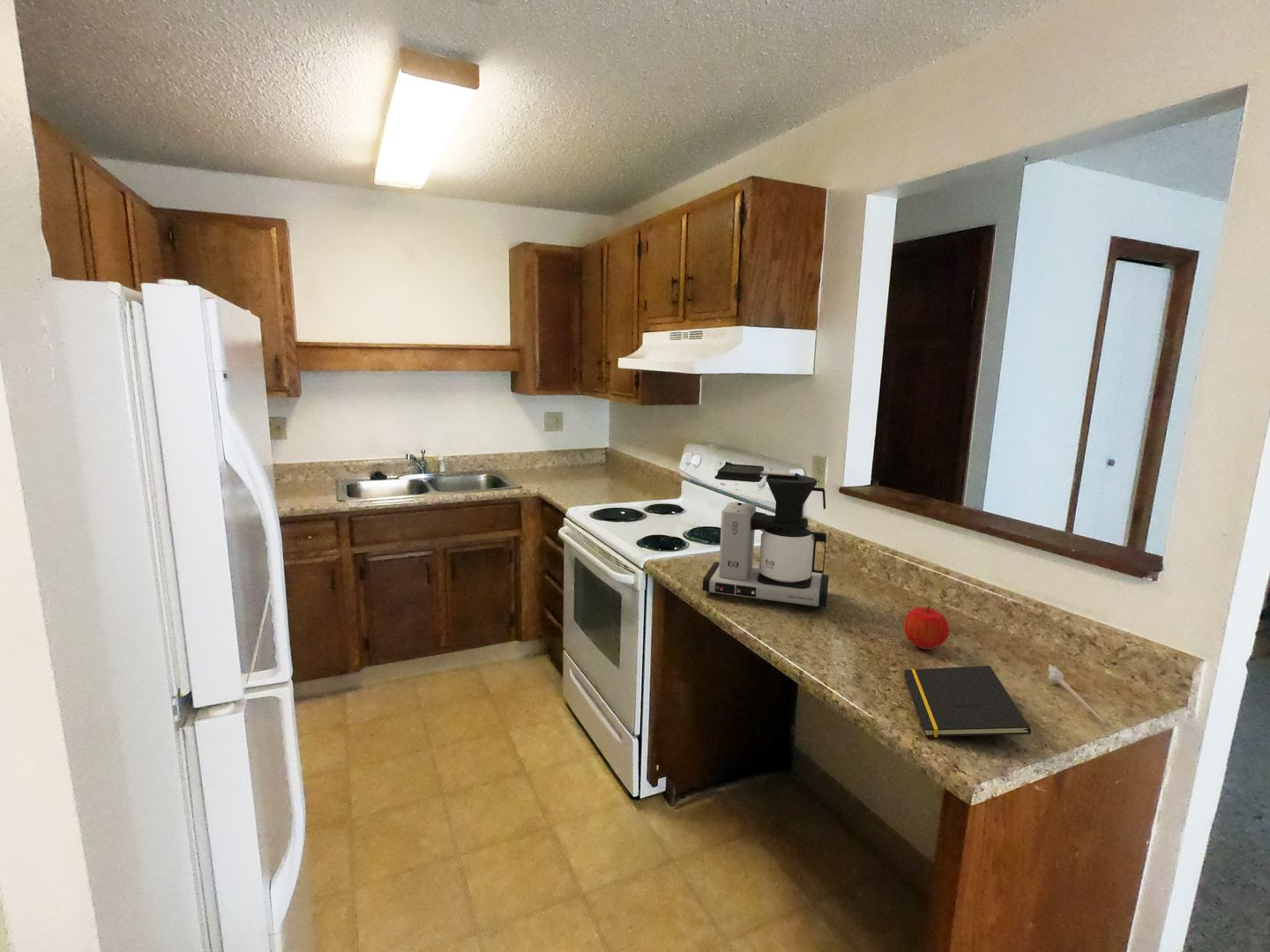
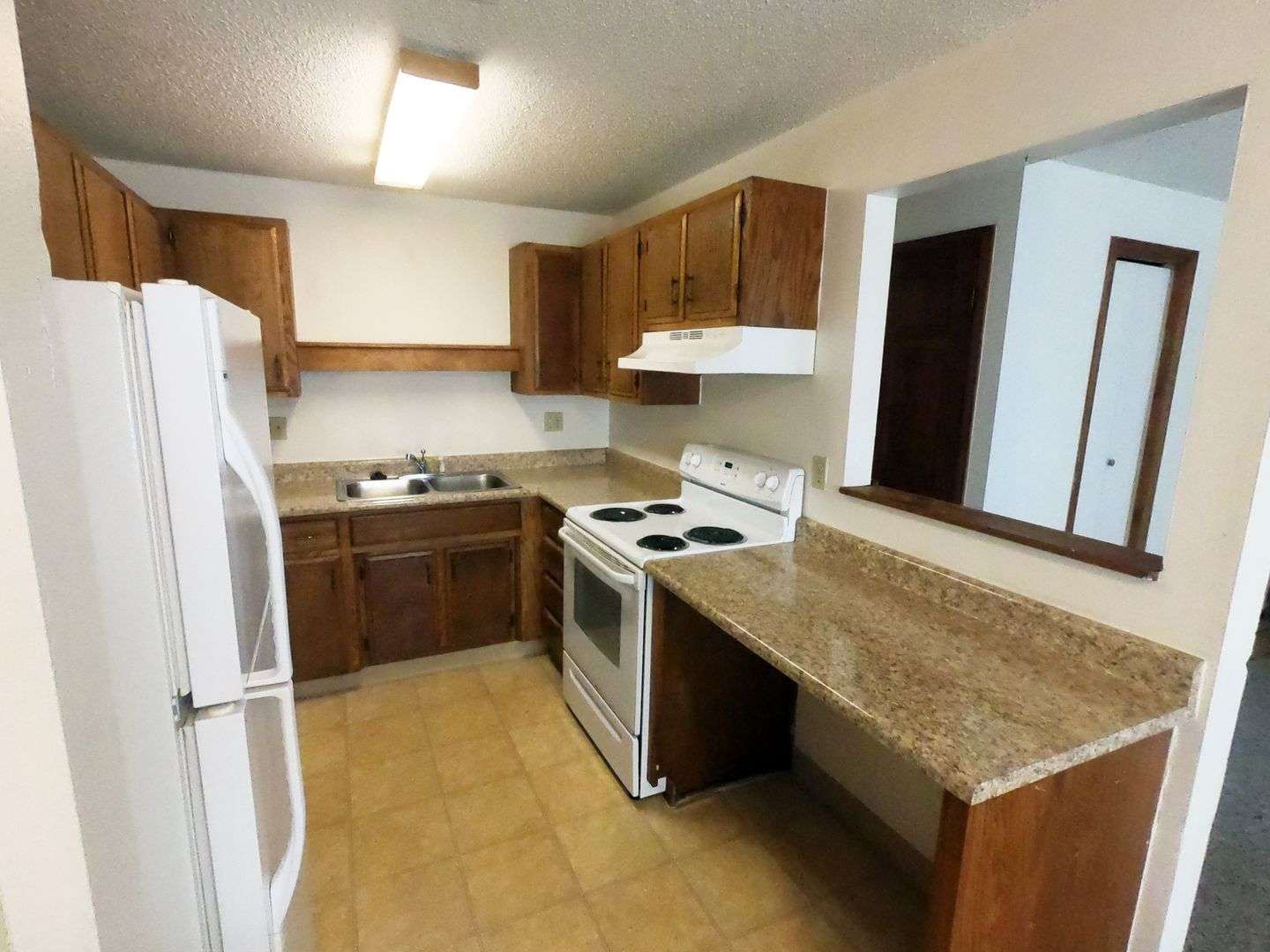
- coffee maker [702,463,830,610]
- notepad [903,665,1032,738]
- pen [1048,664,1107,725]
- fruit [903,606,951,651]
